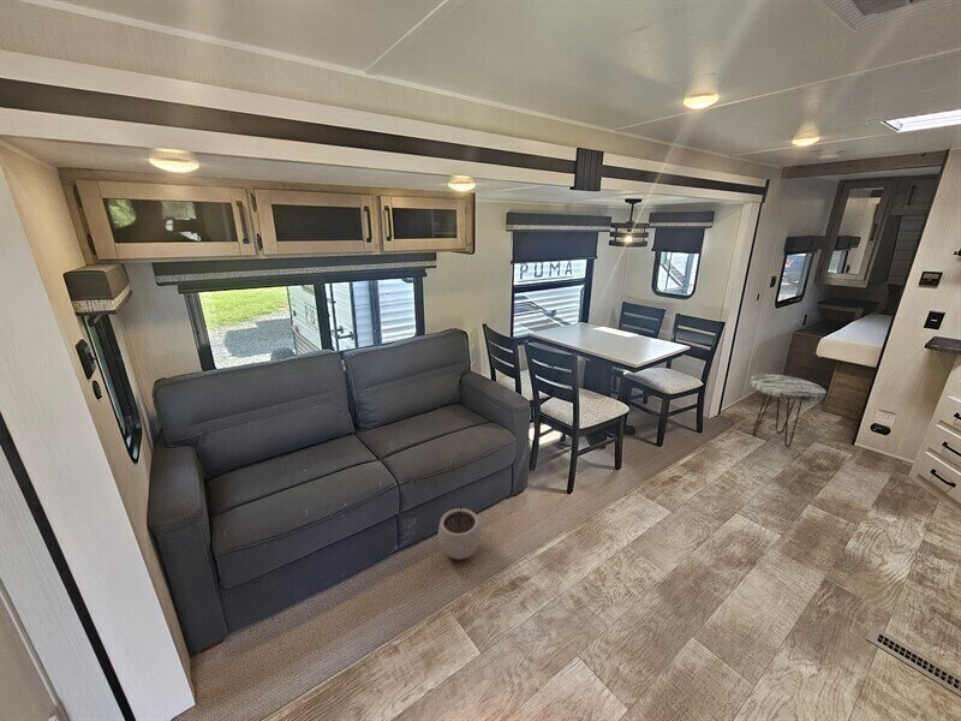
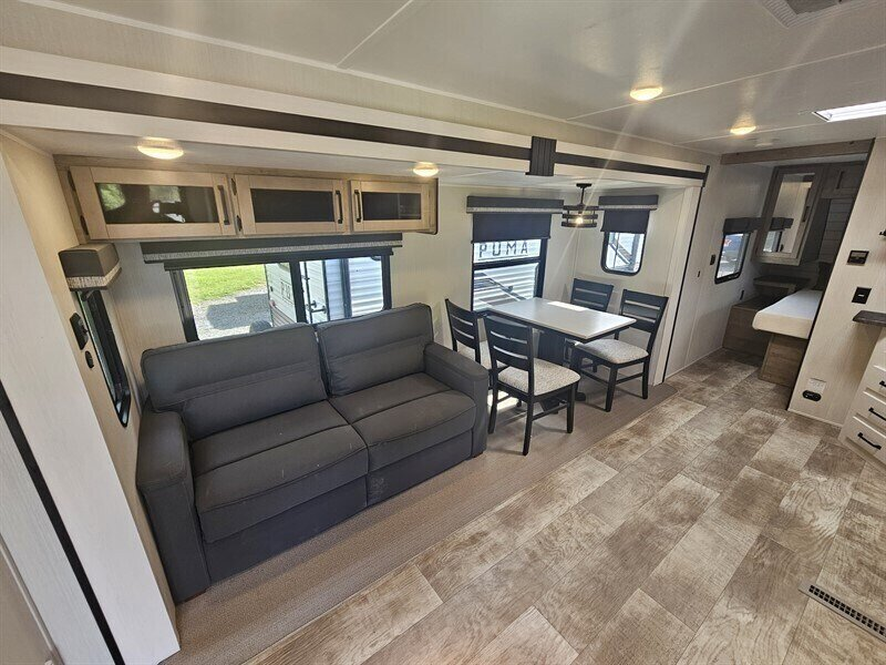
- plant pot [437,503,483,560]
- side table [750,373,826,447]
